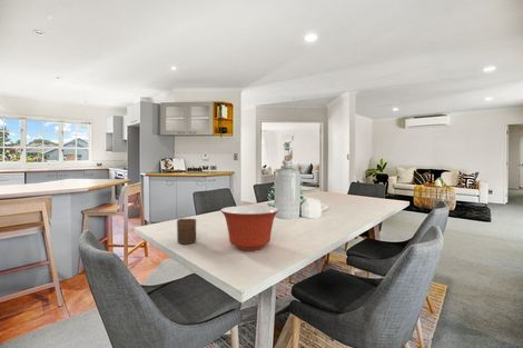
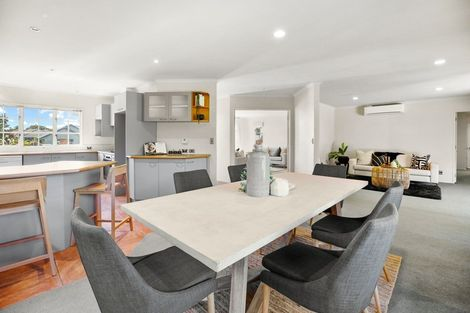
- cup [176,218,197,245]
- mixing bowl [219,205,279,251]
